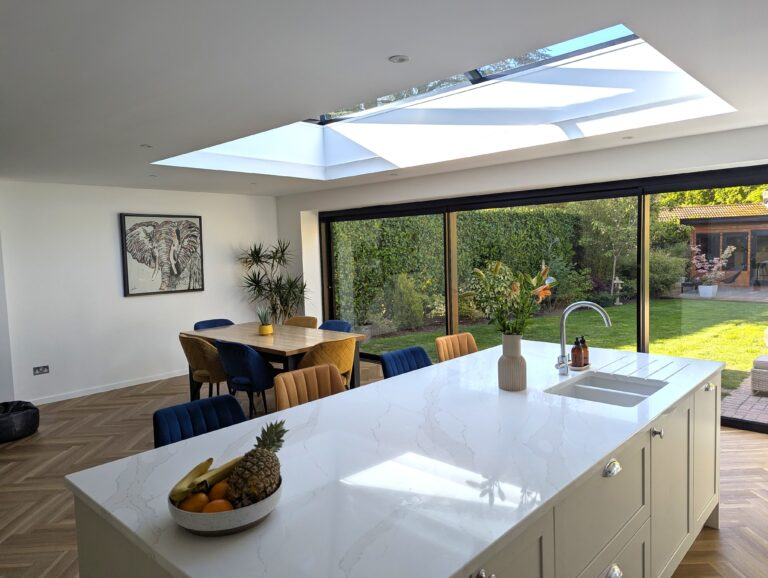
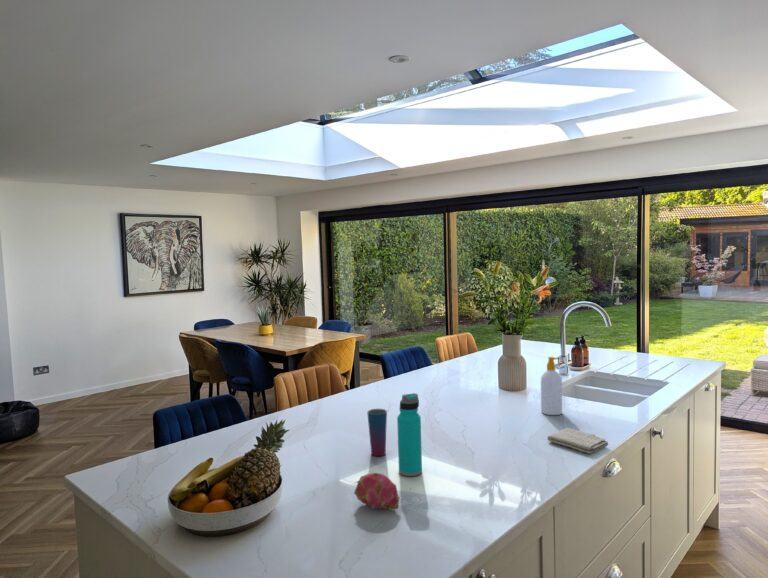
+ cup [366,408,388,457]
+ washcloth [546,427,609,455]
+ water bottle [396,392,423,477]
+ soap bottle [540,356,564,416]
+ fruit [353,472,401,511]
